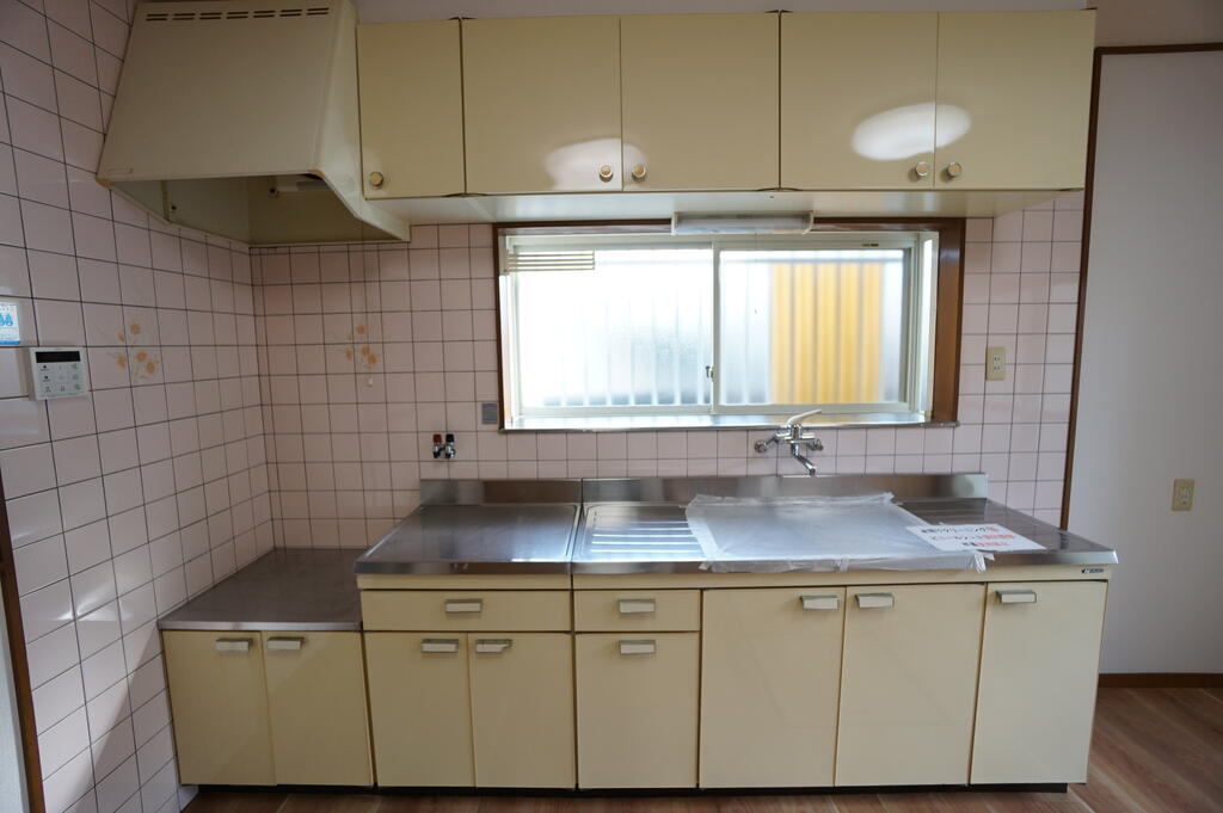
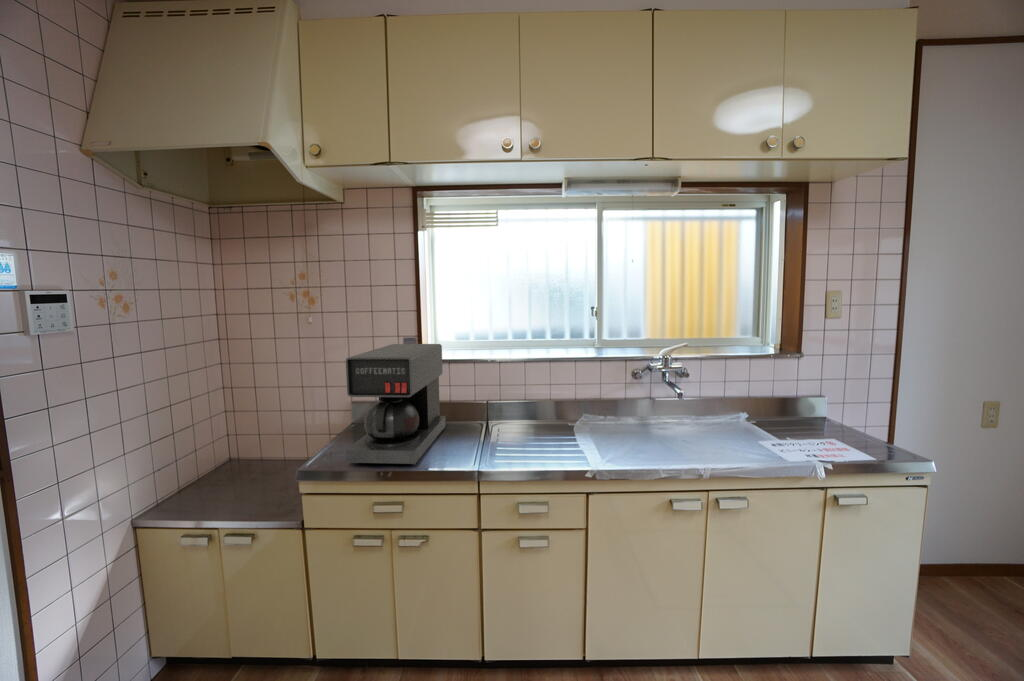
+ coffee maker [345,343,447,466]
